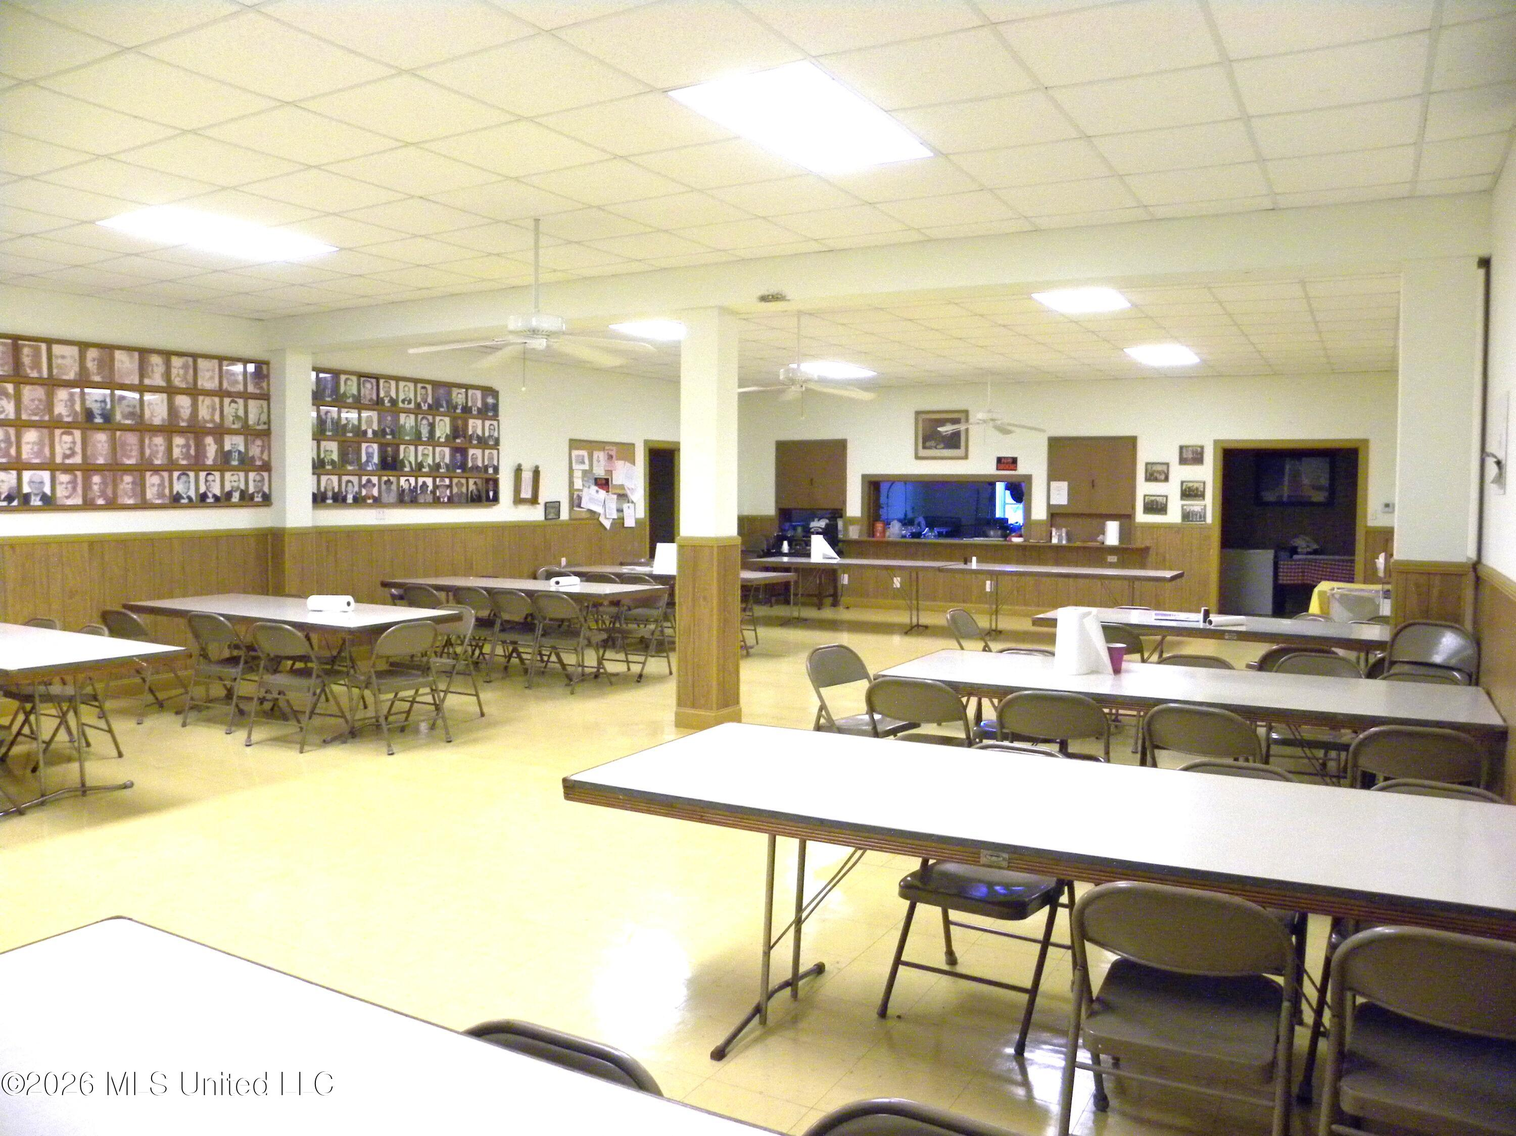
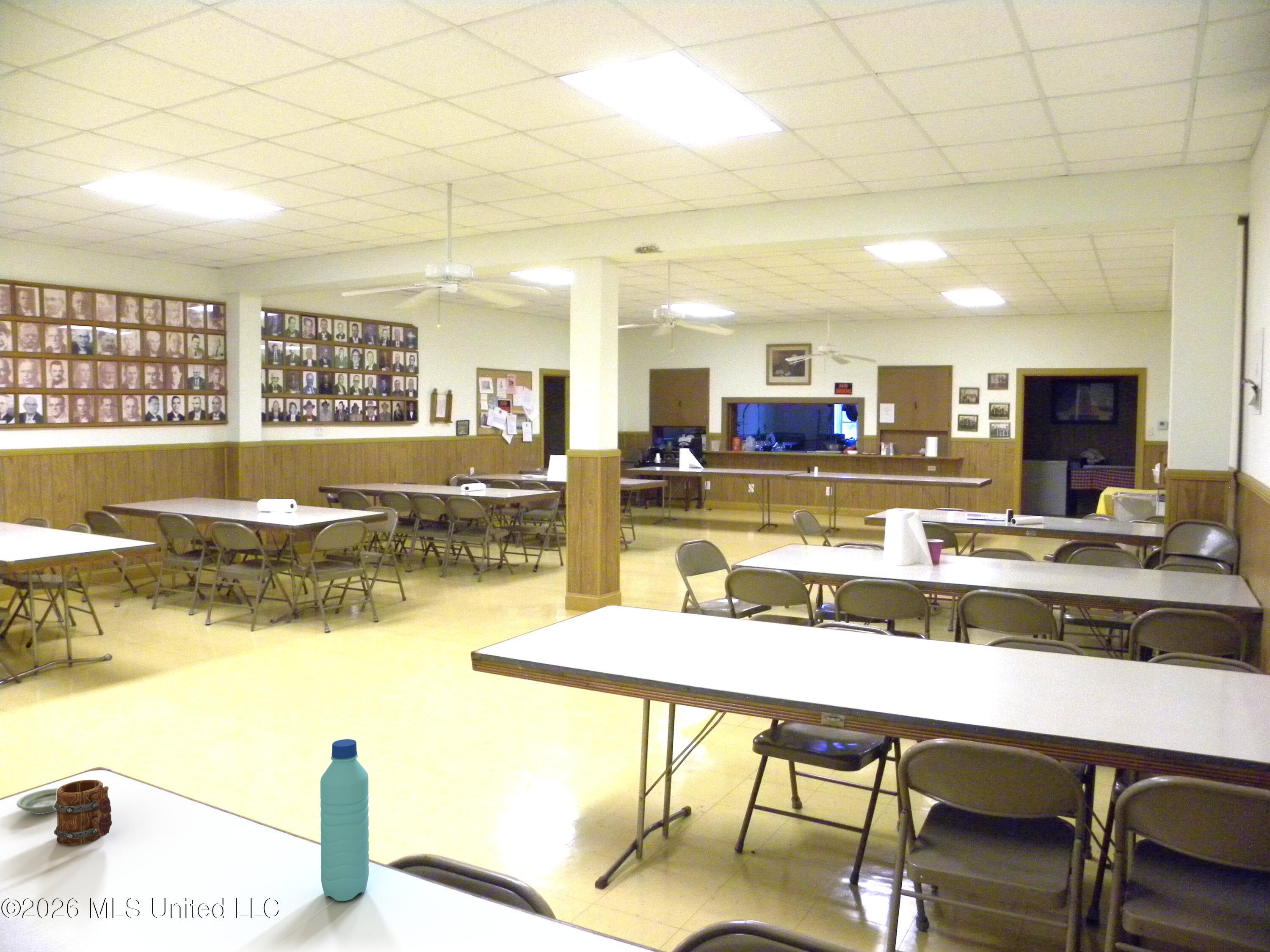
+ mug [53,779,112,846]
+ water bottle [320,739,369,902]
+ saucer [17,788,58,814]
